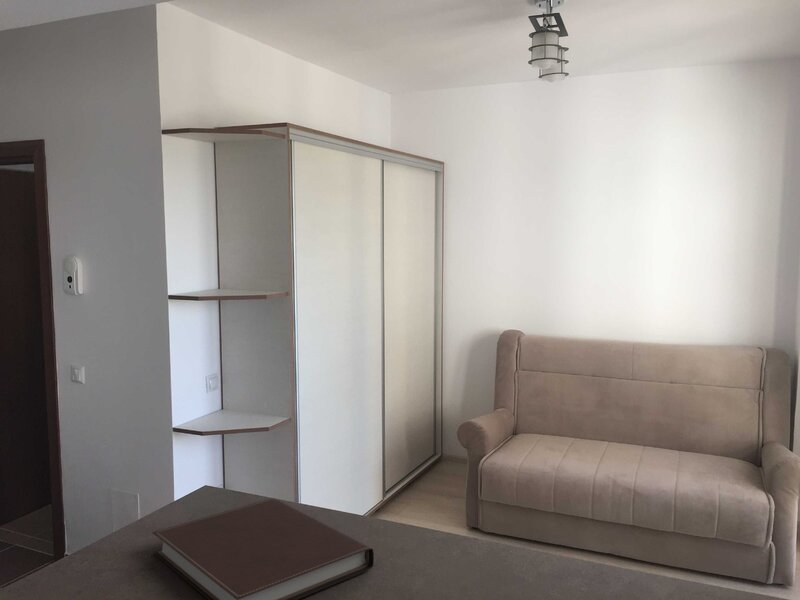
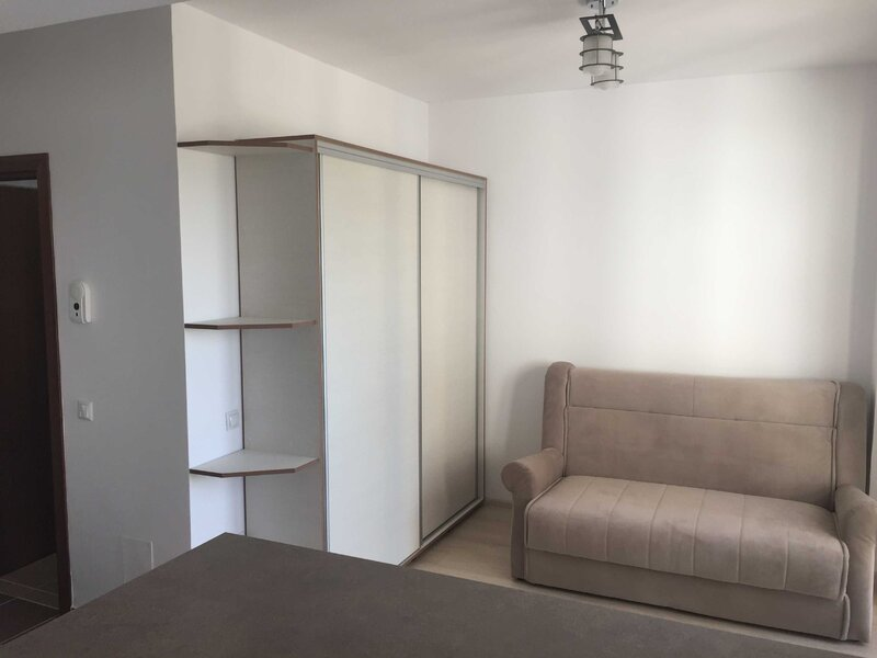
- notebook [151,498,375,600]
